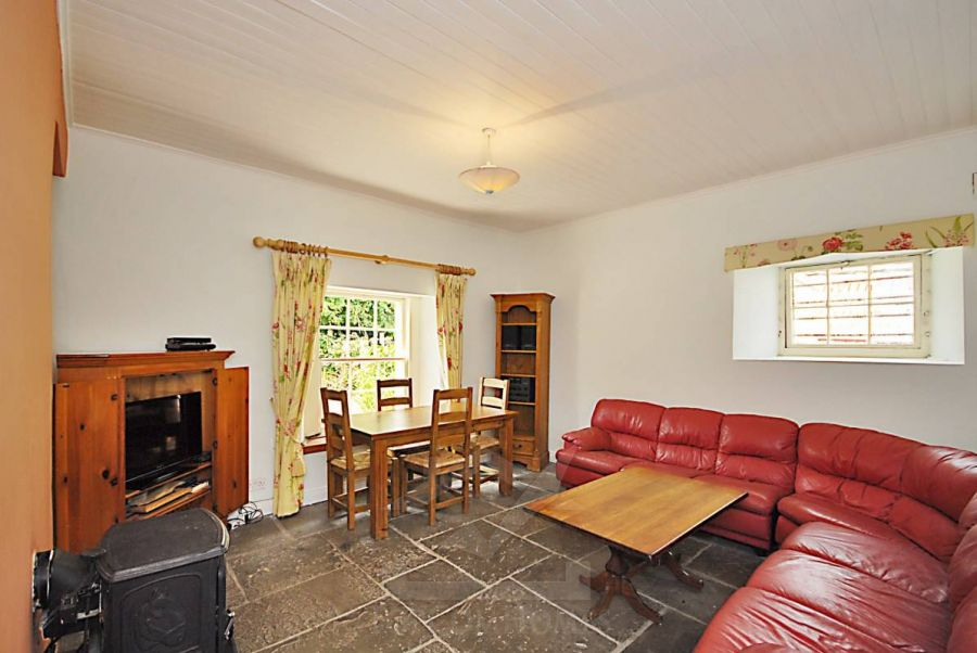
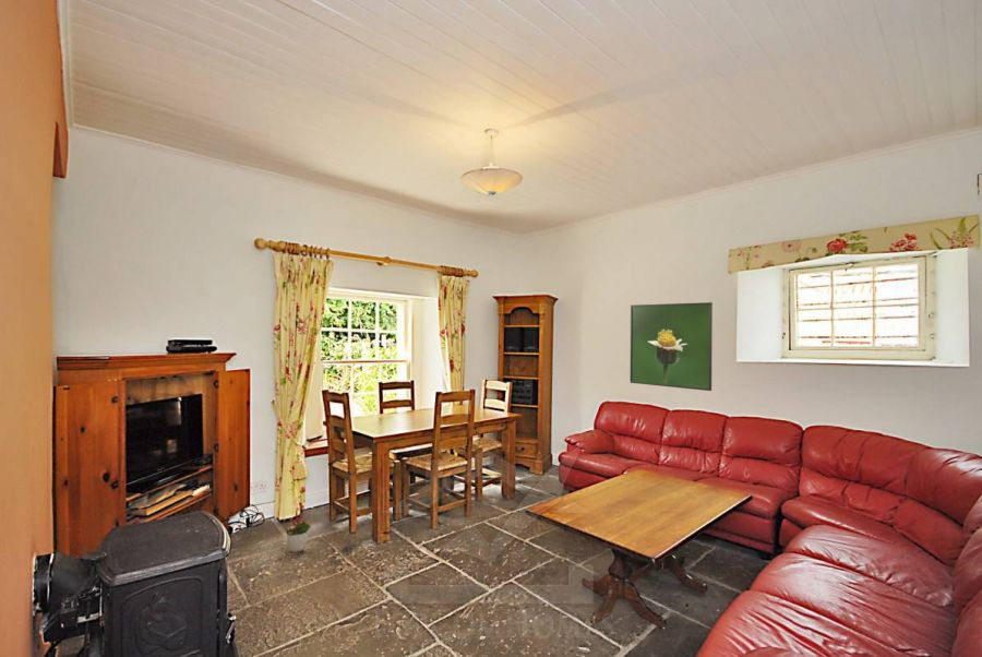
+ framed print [628,301,714,392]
+ decorative plant [286,507,312,553]
